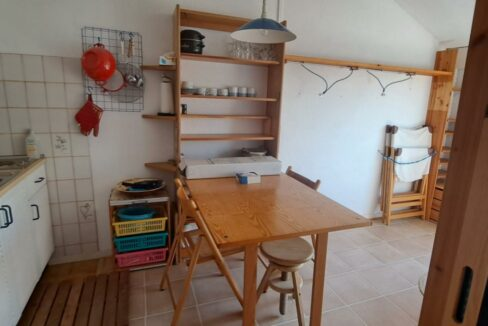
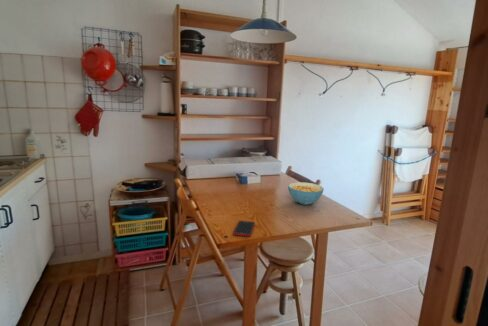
+ cell phone [232,220,256,238]
+ cereal bowl [287,181,325,206]
